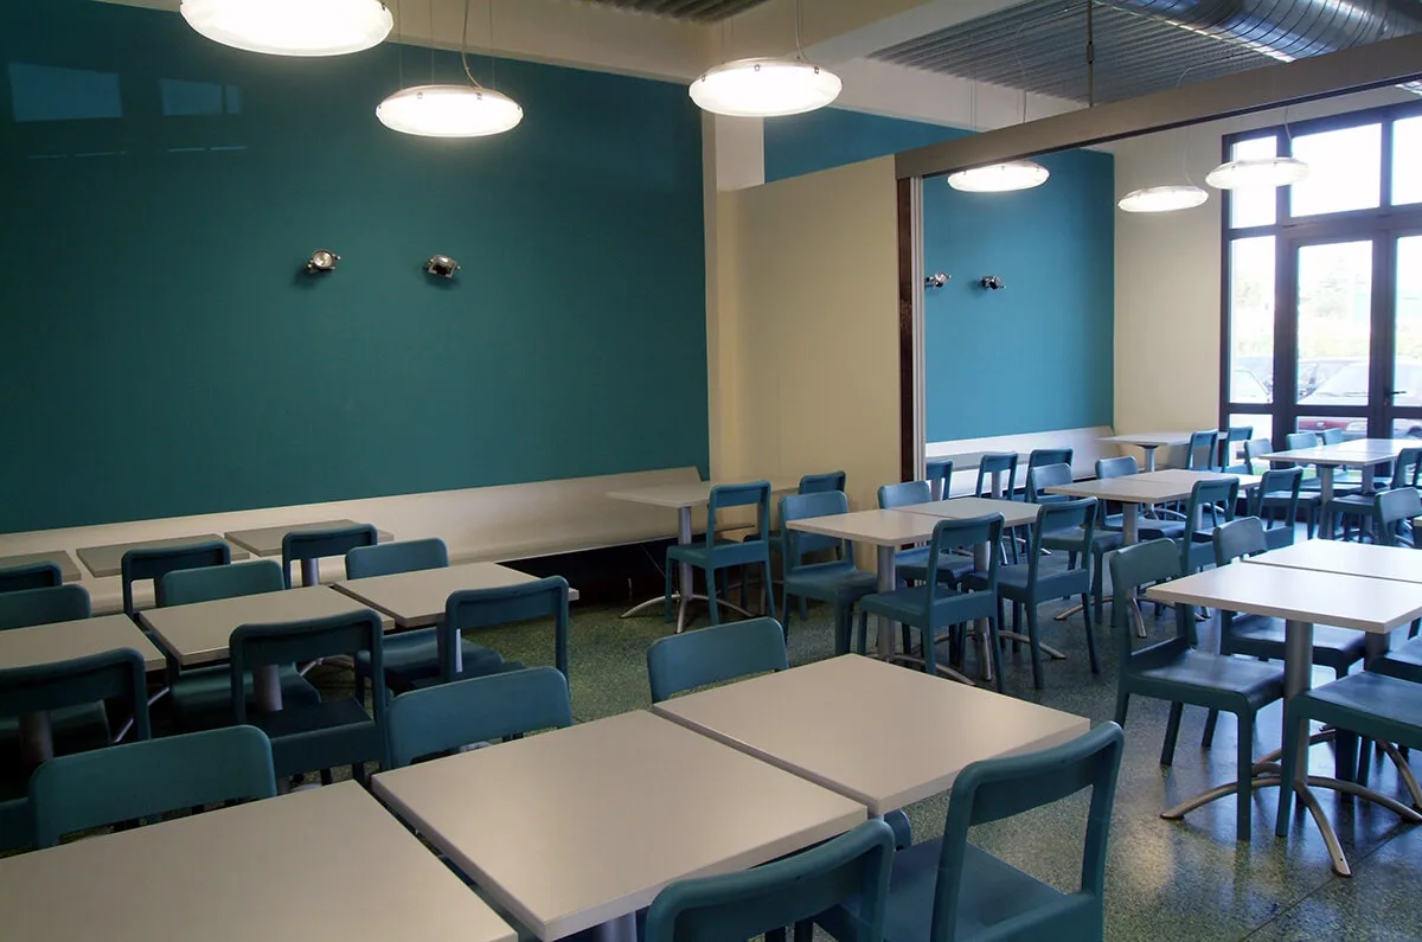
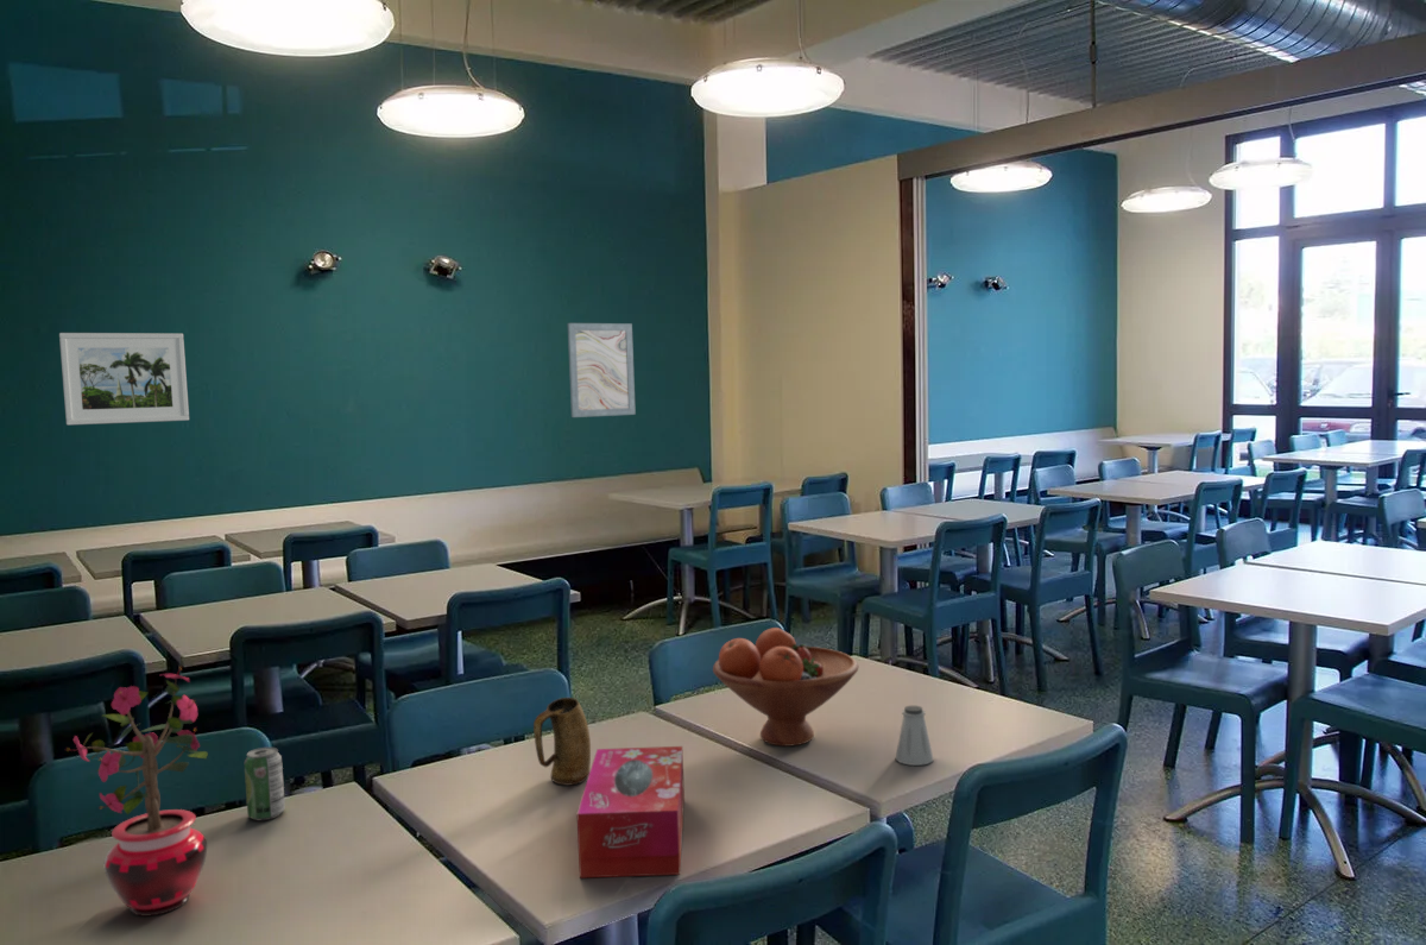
+ potted plant [65,664,209,918]
+ beverage can [244,746,286,821]
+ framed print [58,332,190,426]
+ tissue box [575,745,686,880]
+ fruit bowl [712,626,859,748]
+ mug [532,697,592,787]
+ saltshaker [895,705,934,767]
+ wall art [567,322,637,418]
